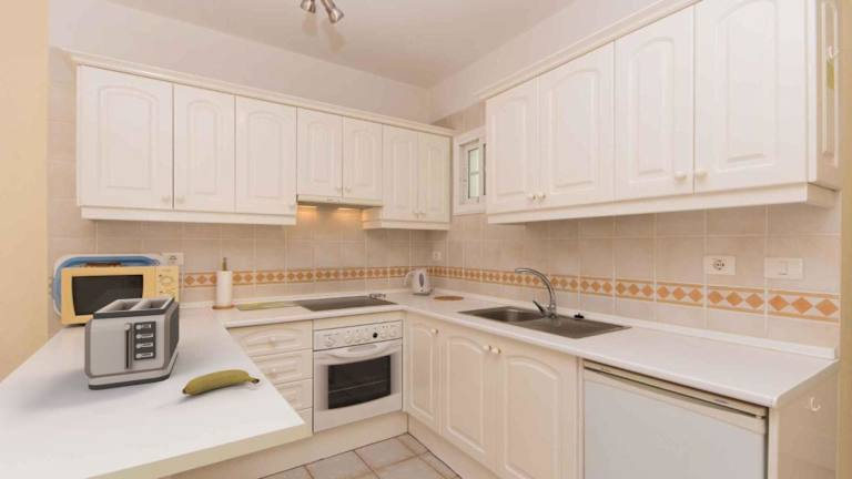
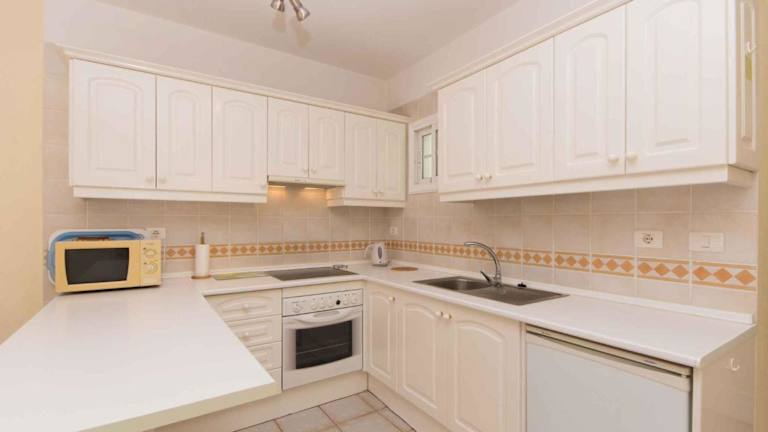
- toaster [83,296,181,390]
- banana [181,368,261,396]
